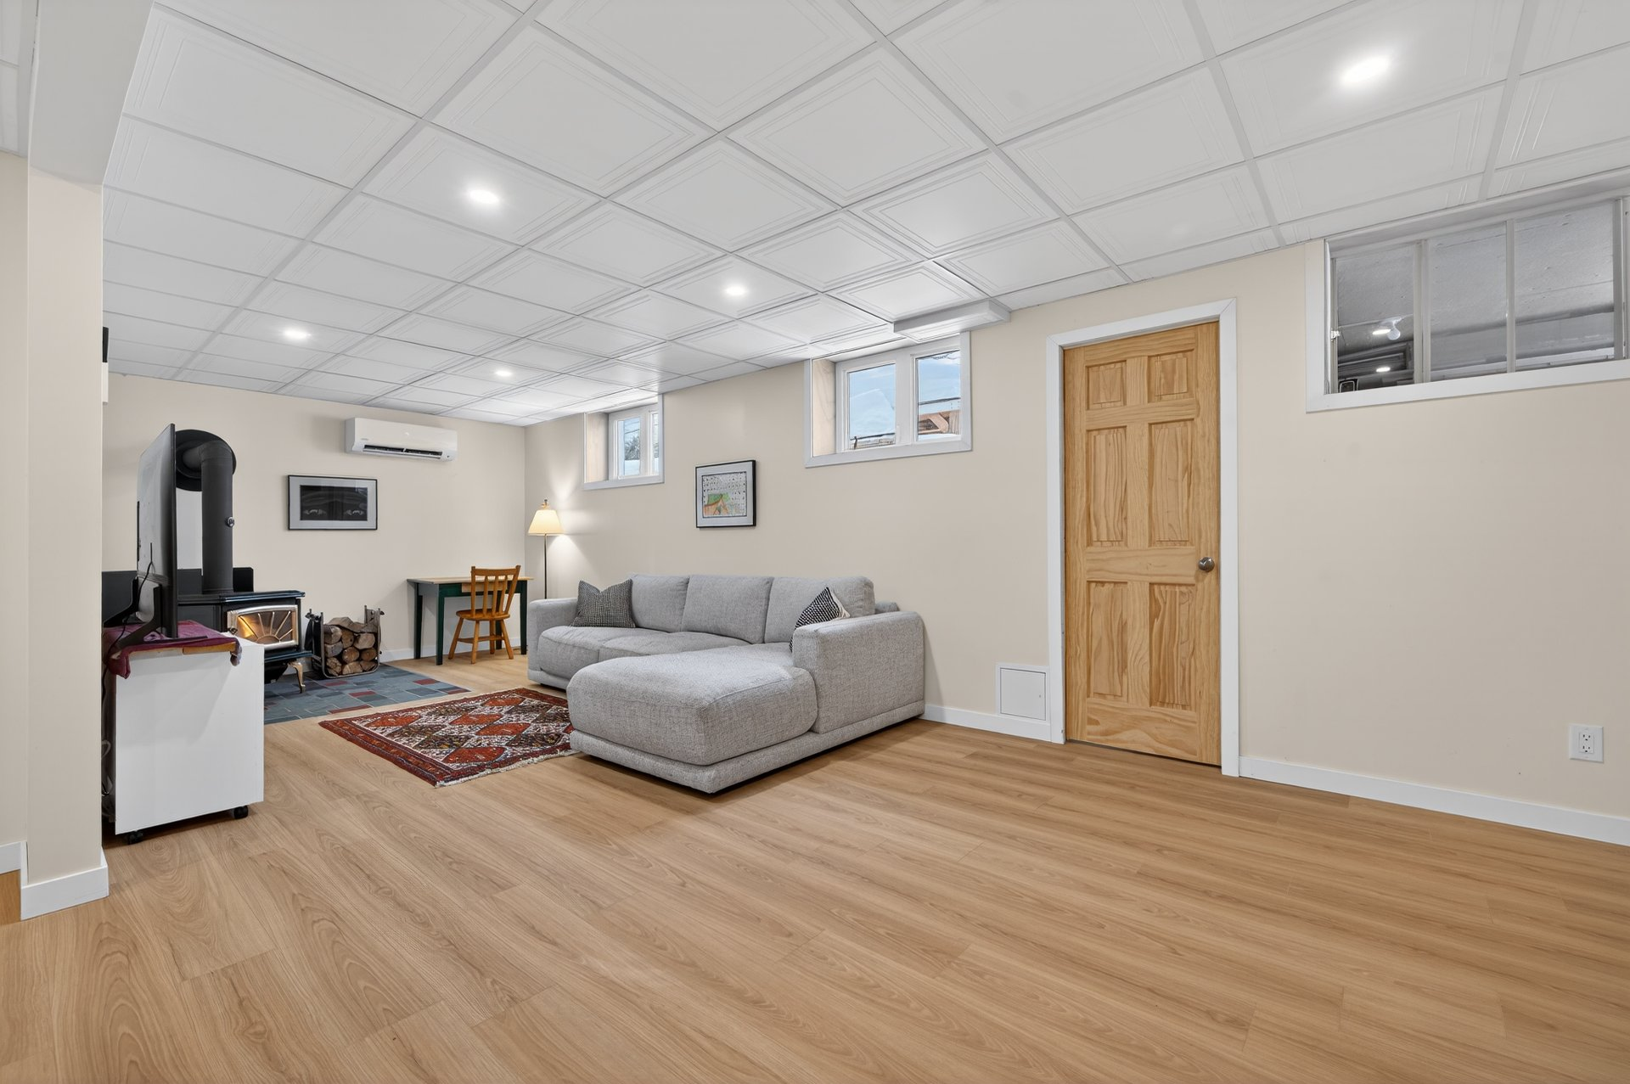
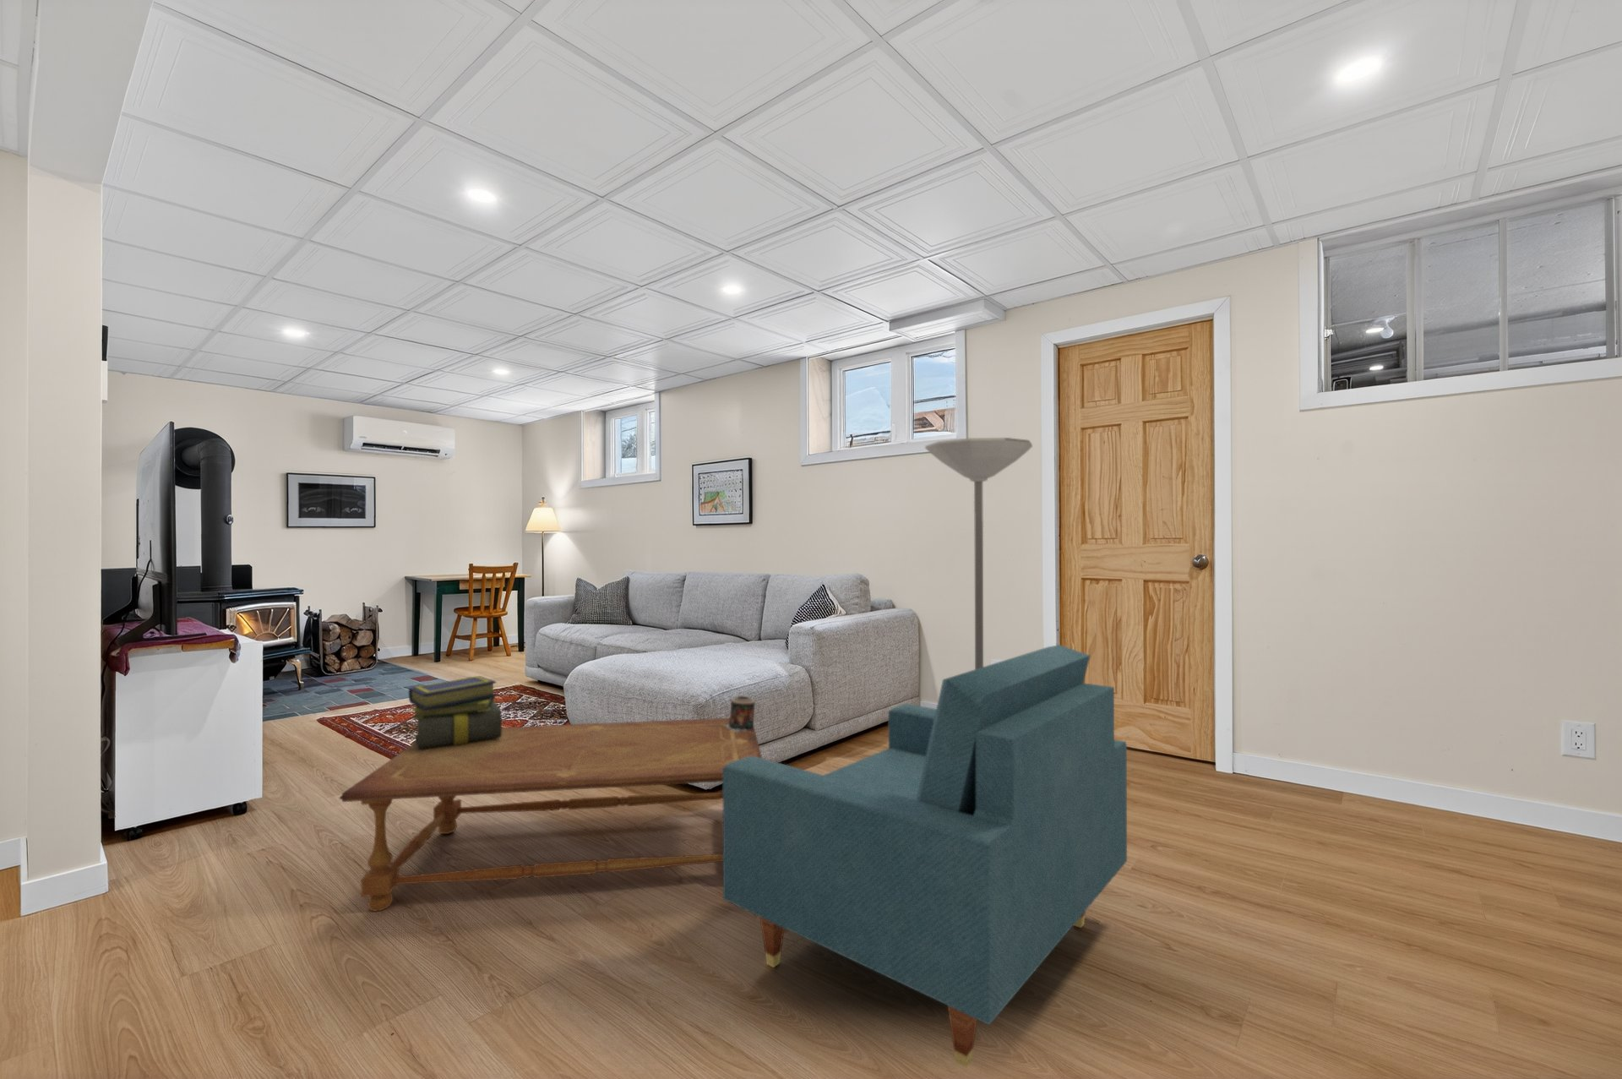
+ coffee table [338,718,763,913]
+ floor lamp [925,437,1033,670]
+ candle [726,695,756,732]
+ armchair [722,644,1128,1068]
+ stack of books [408,676,502,749]
